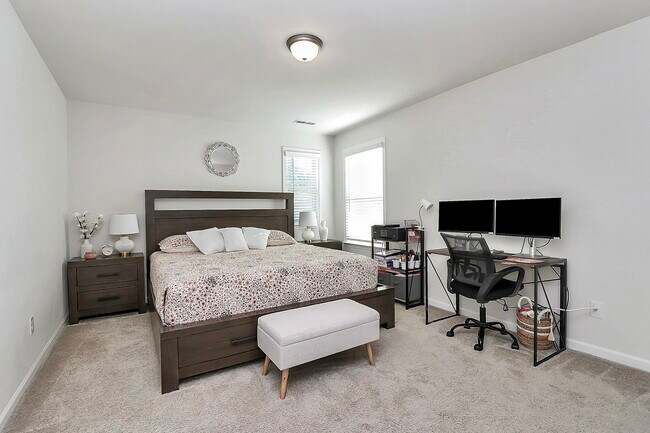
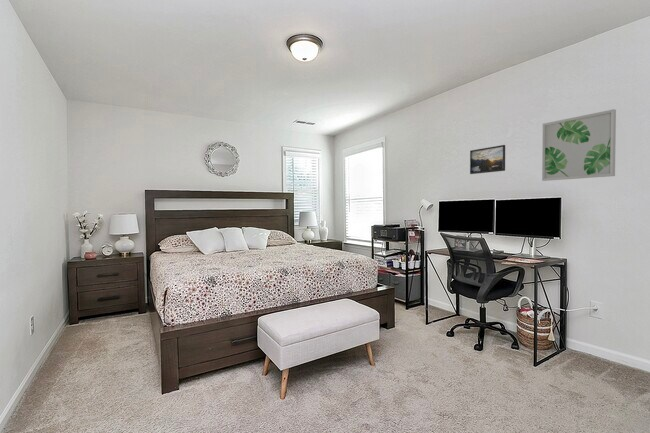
+ wall art [541,108,617,182]
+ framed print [469,144,506,175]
